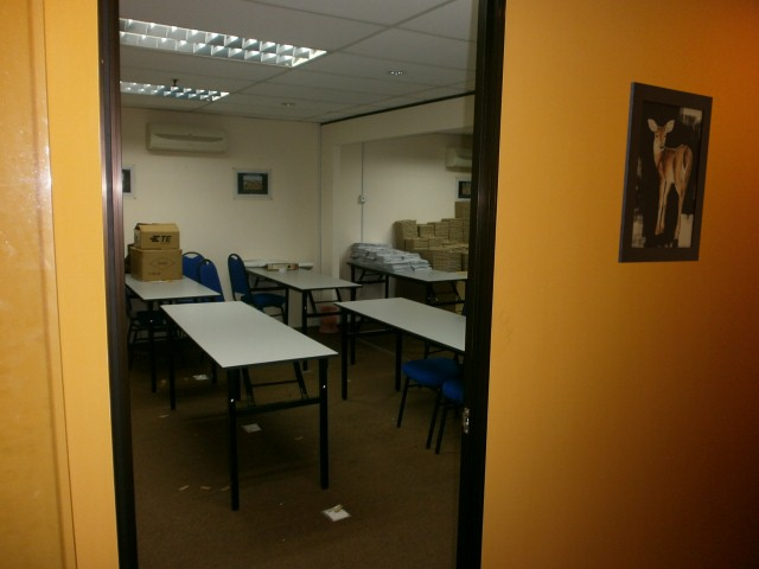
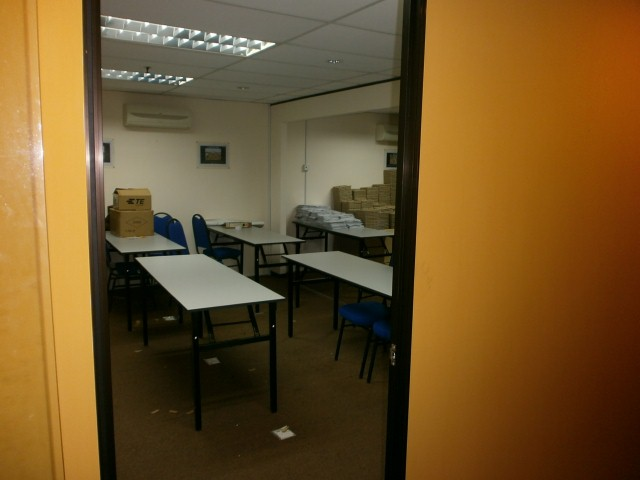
- wall art [617,81,714,264]
- wooden barrel [318,305,339,334]
